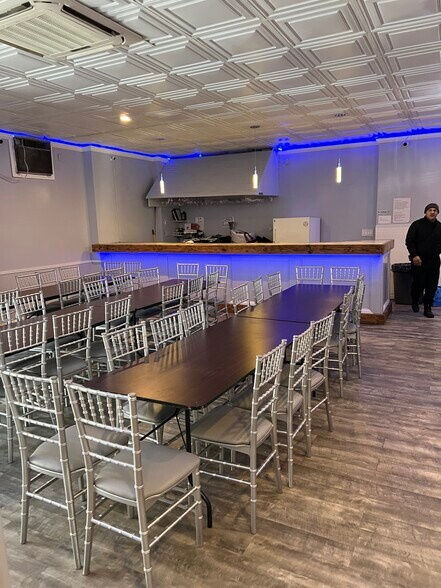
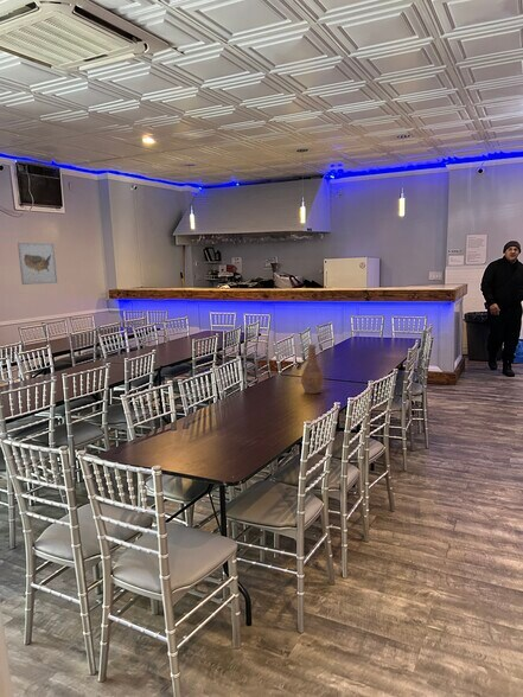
+ vase [300,343,325,395]
+ wall art [17,242,58,286]
